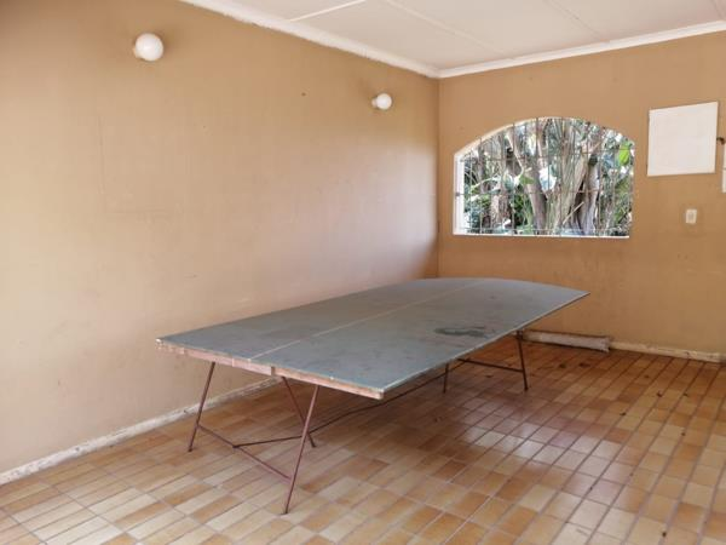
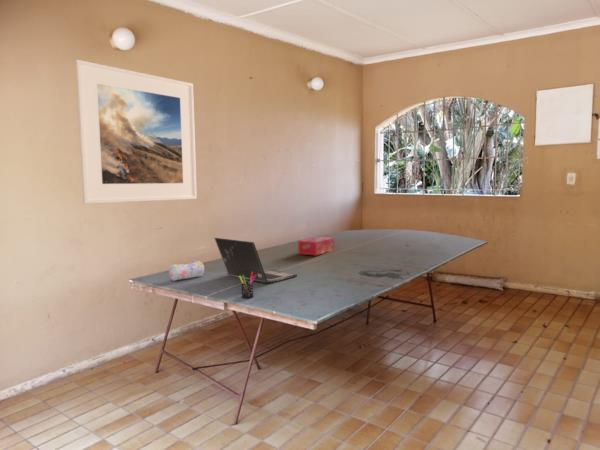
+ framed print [75,59,198,205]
+ laptop [214,237,298,284]
+ pencil case [168,260,205,282]
+ pen holder [239,272,256,299]
+ tissue box [297,236,335,256]
